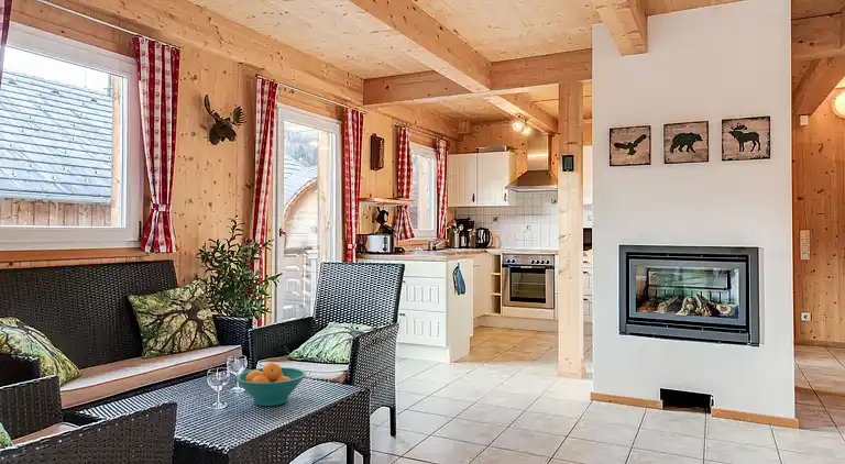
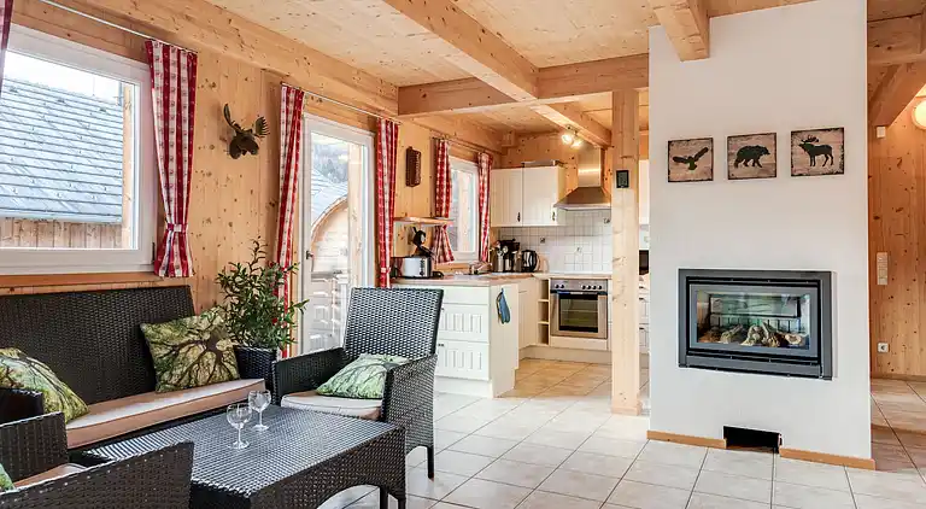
- fruit bowl [234,362,307,407]
